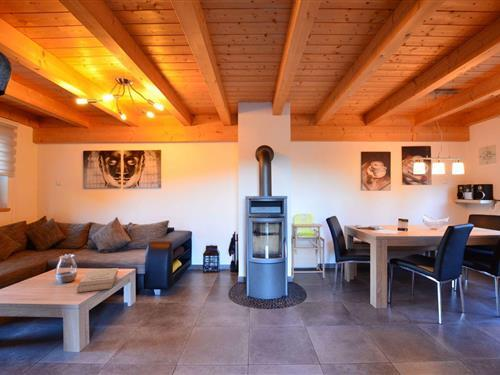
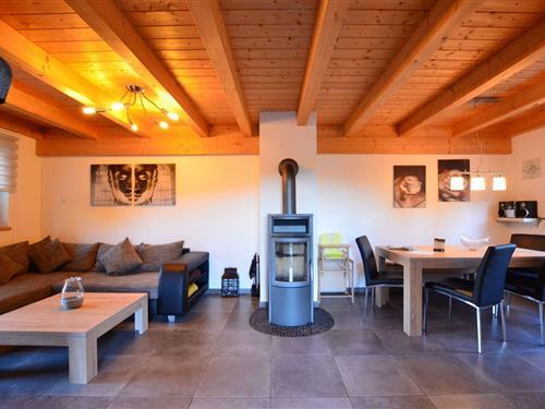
- books [76,267,119,293]
